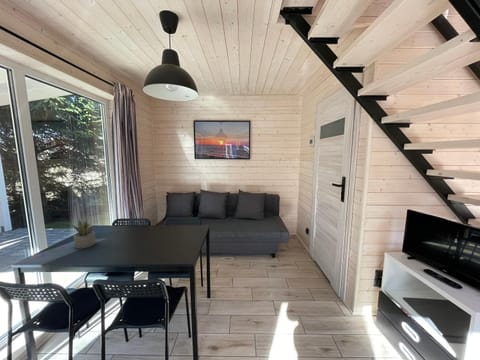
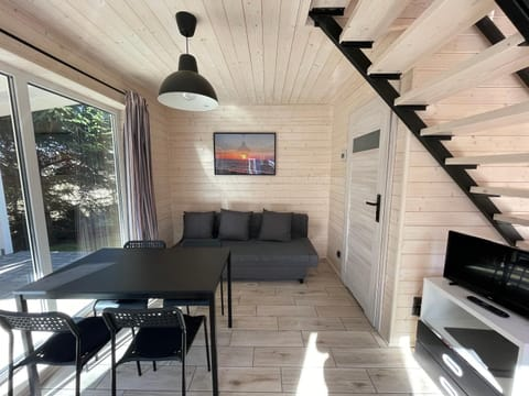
- succulent plant [72,218,97,250]
